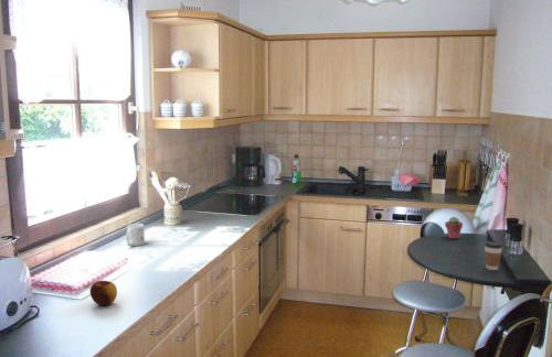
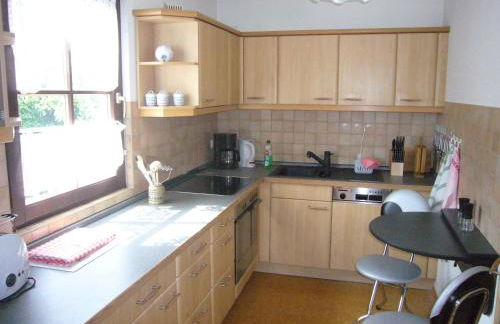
- potted succulent [444,216,464,240]
- coffee cup [484,240,503,271]
- mug [125,223,146,247]
- apple [89,280,118,306]
